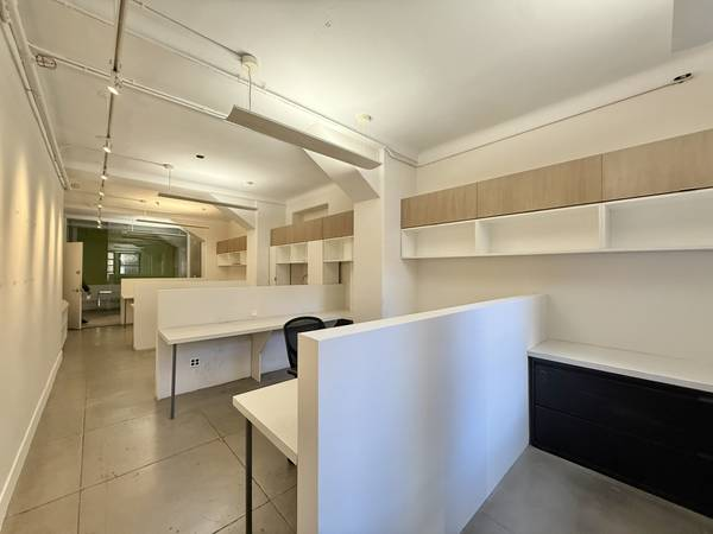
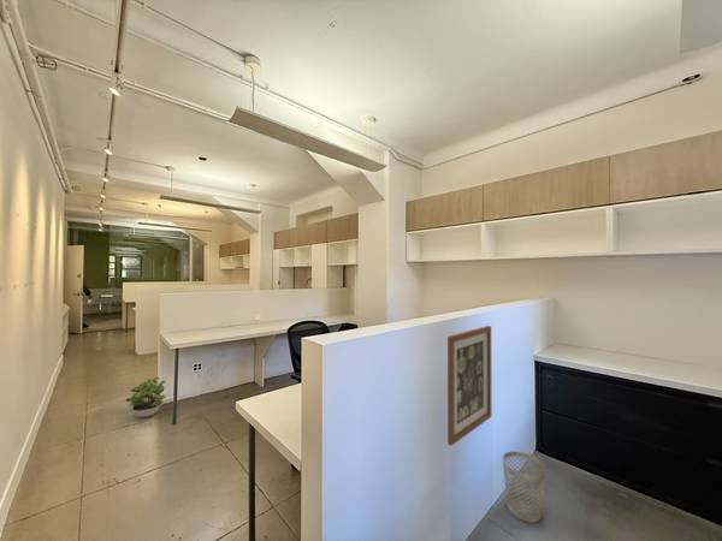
+ potted plant [124,376,167,418]
+ wastebasket [502,450,548,524]
+ wall art [446,325,493,447]
